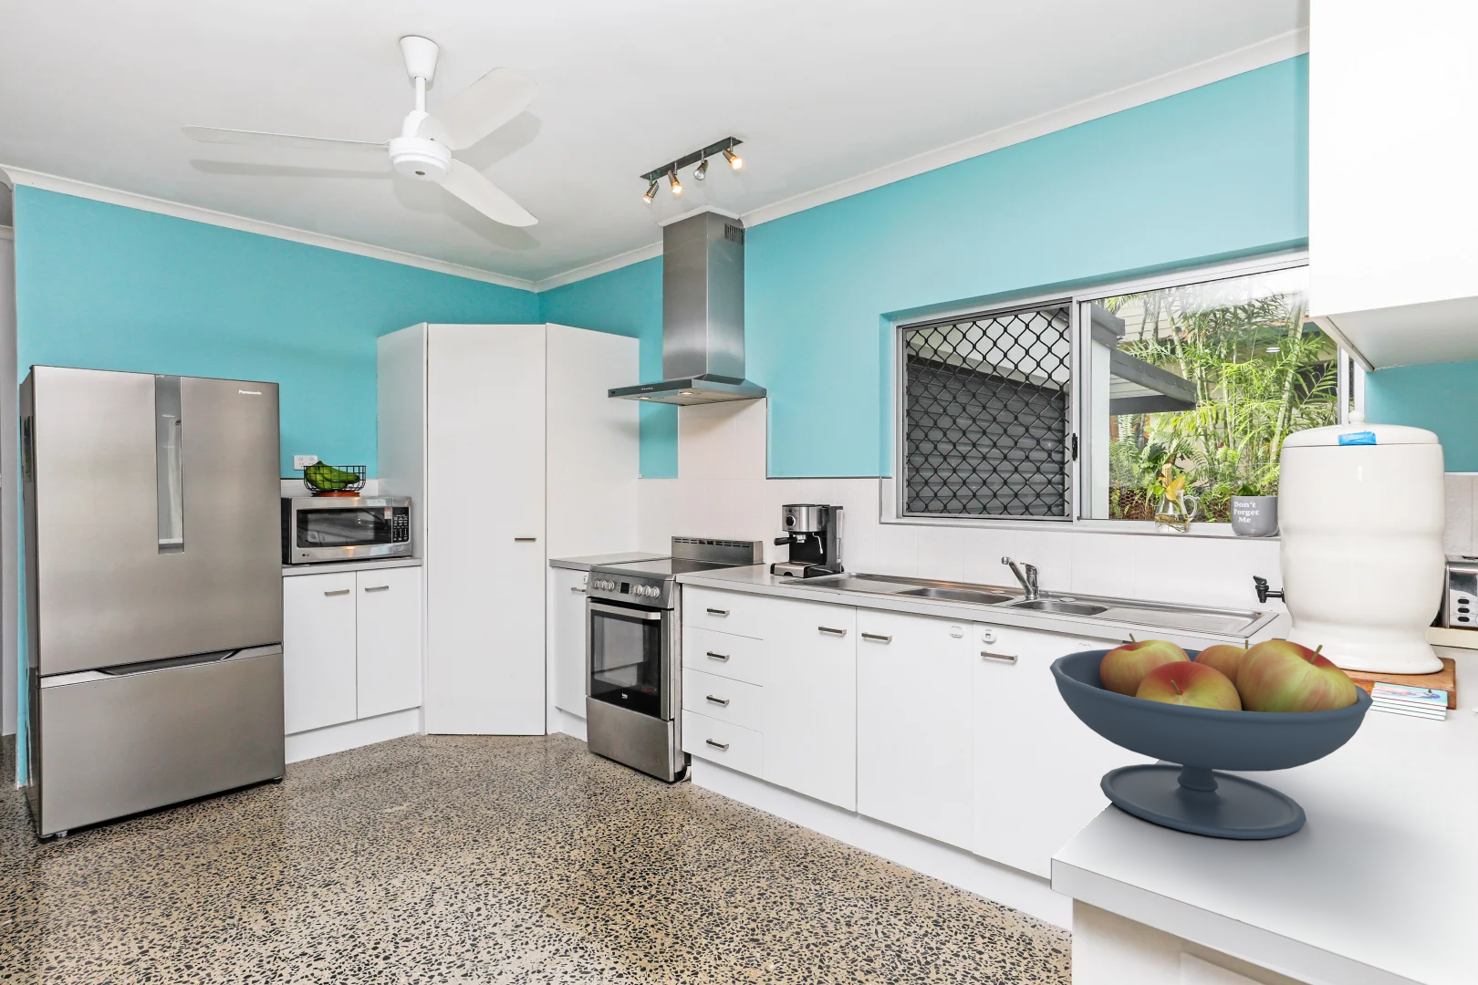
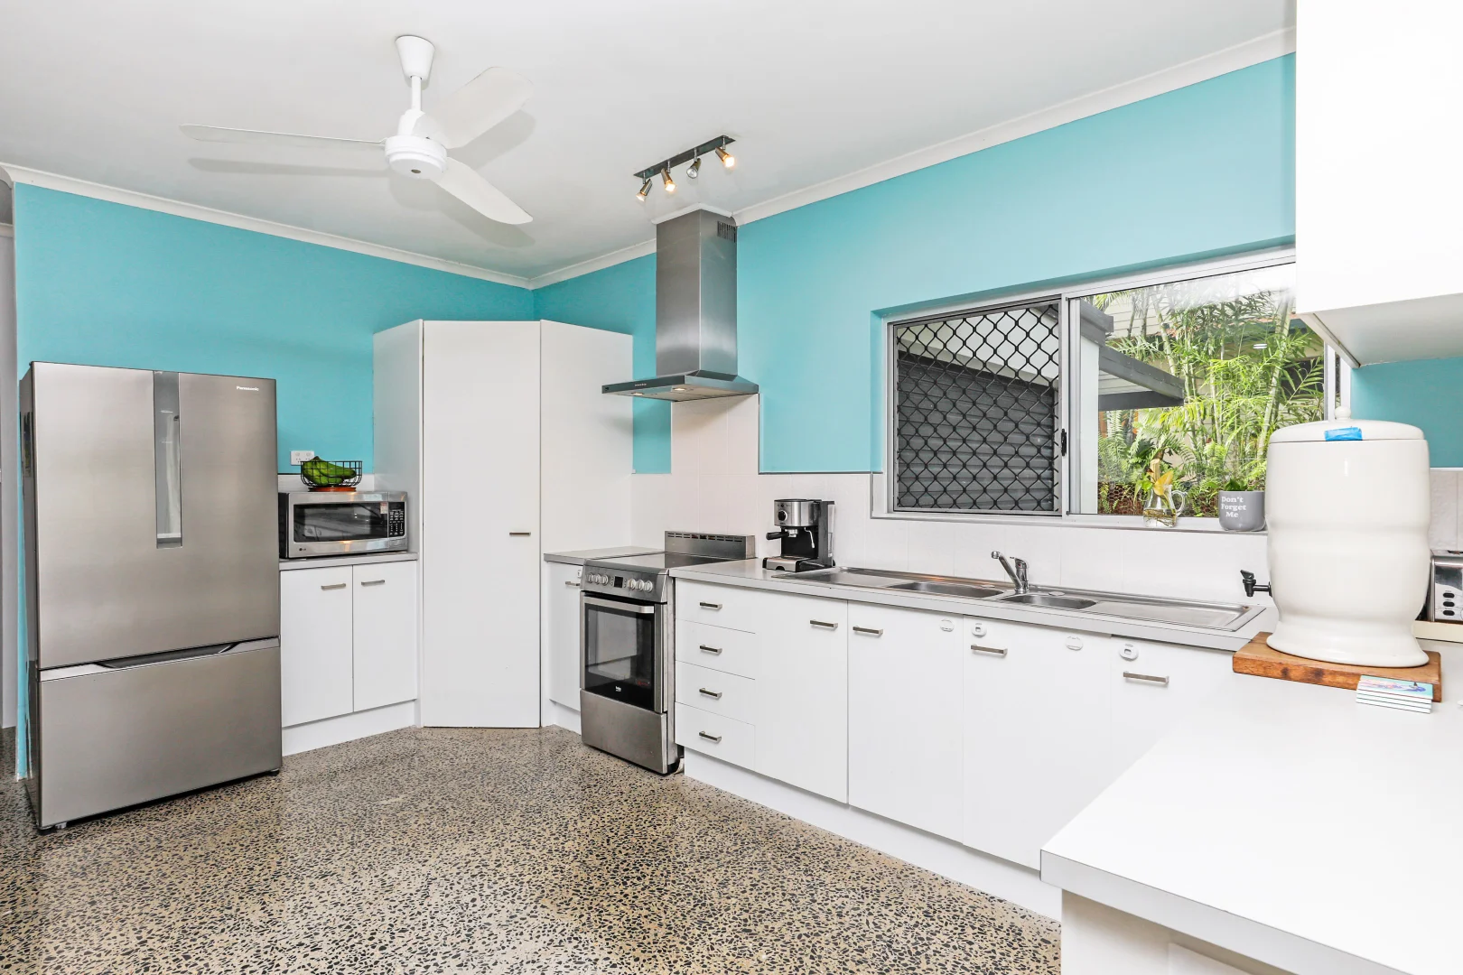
- fruit bowl [1049,632,1374,840]
